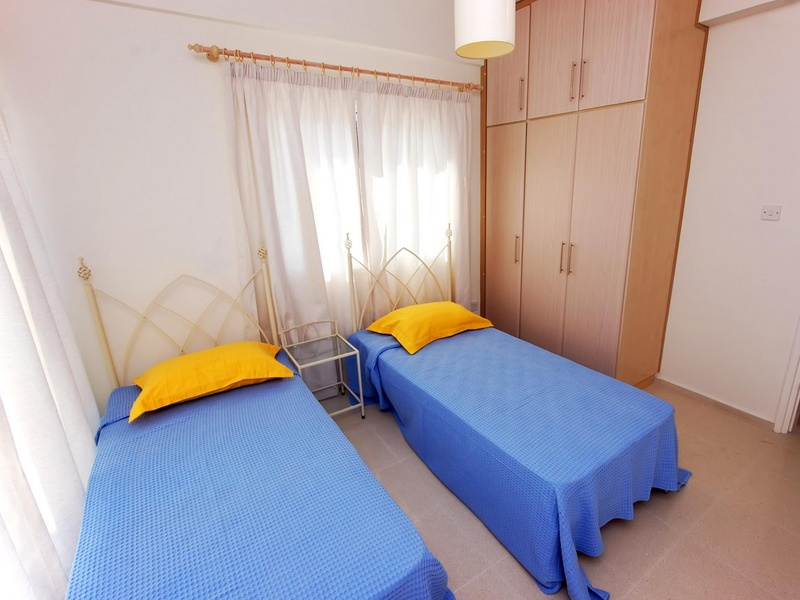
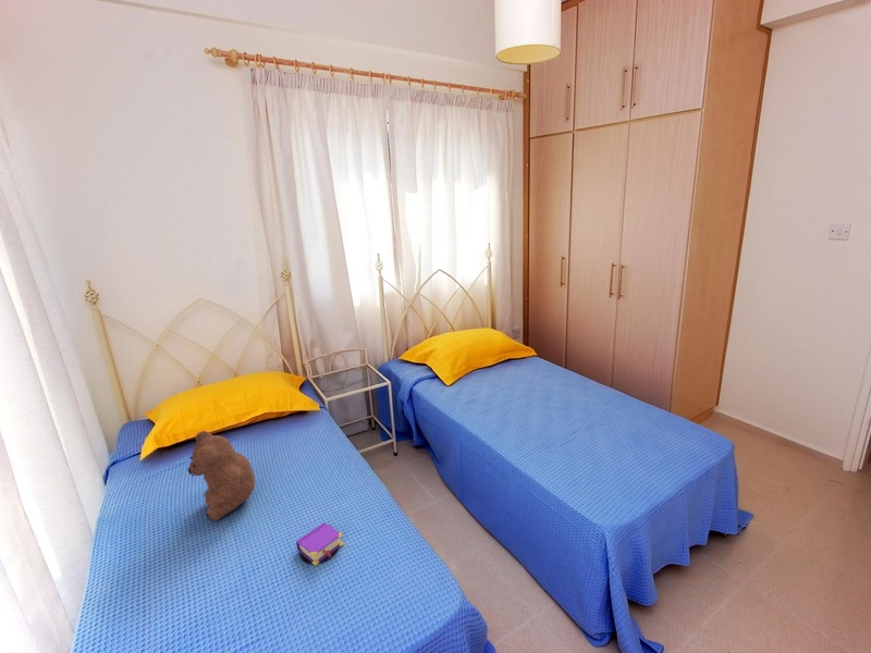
+ book [295,521,345,566]
+ teddy bear [186,430,256,521]
